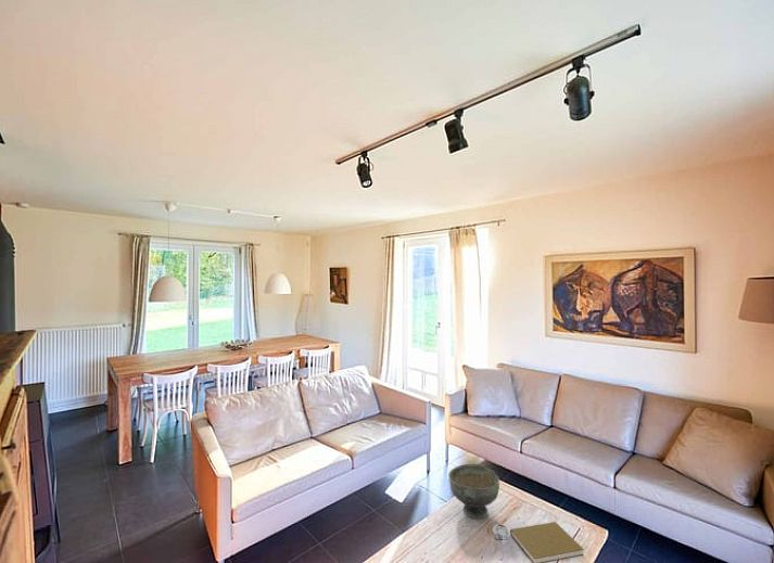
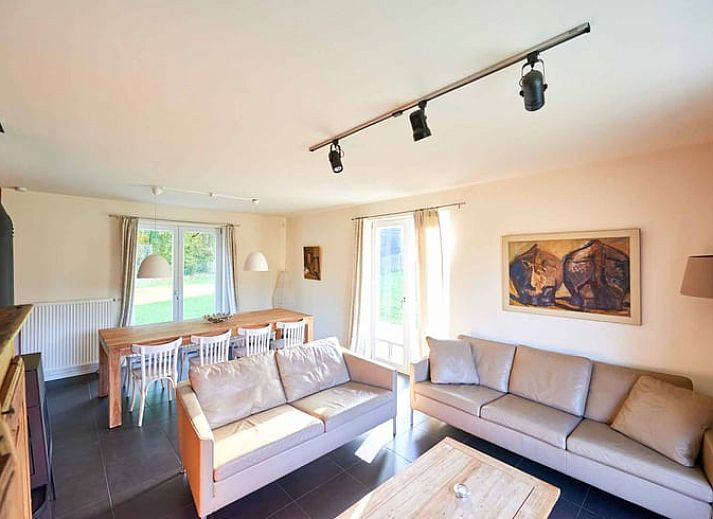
- book [509,521,585,563]
- decorative bowl [447,463,500,520]
